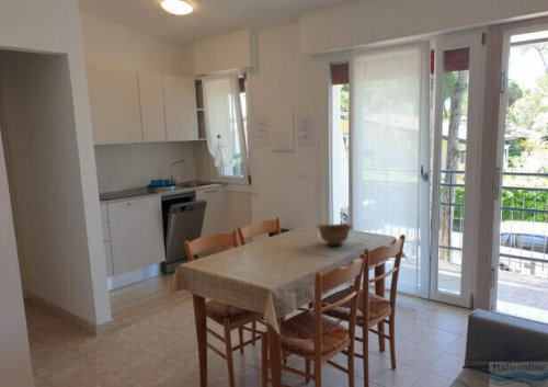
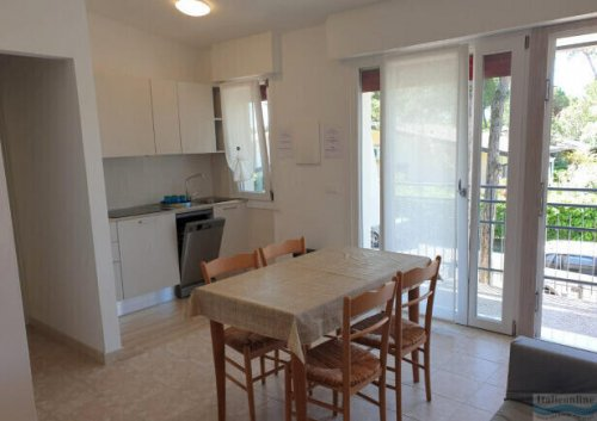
- bowl [316,223,354,247]
